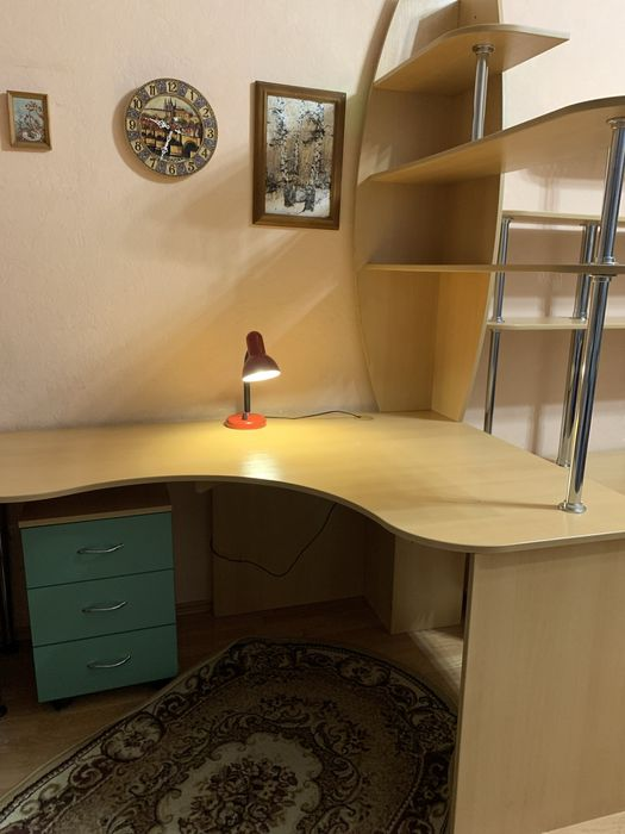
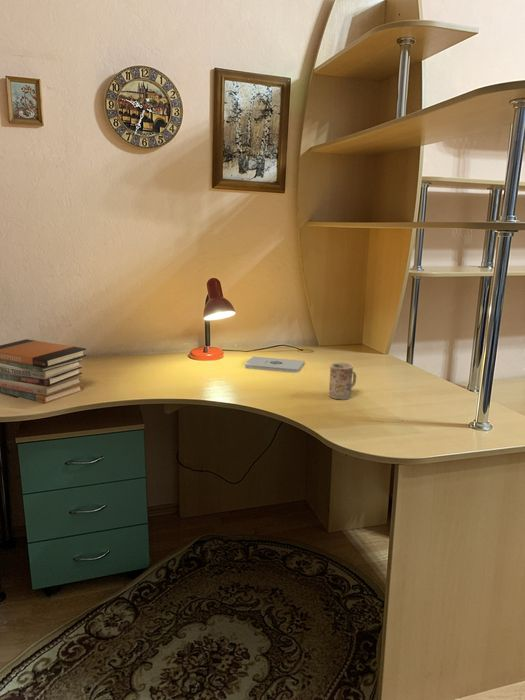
+ book stack [0,338,88,405]
+ notepad [244,355,306,374]
+ mug [328,362,357,400]
